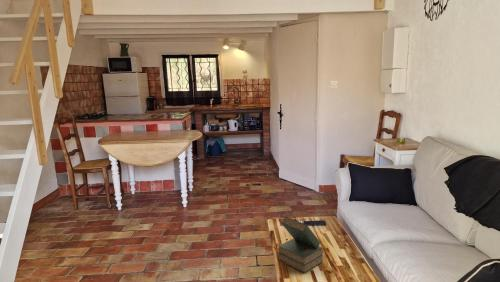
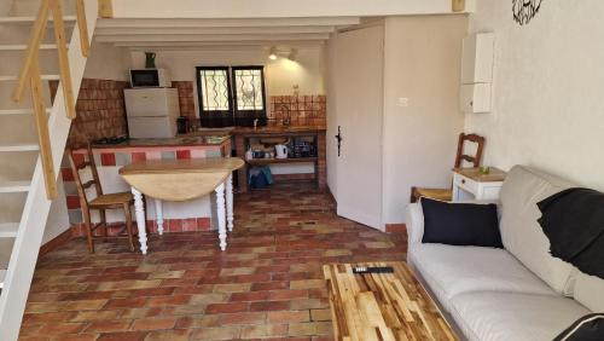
- book [278,215,324,274]
